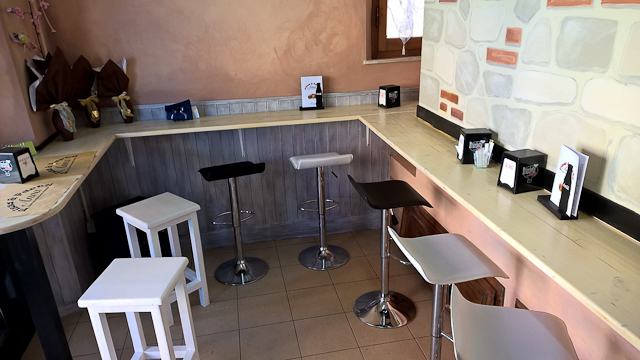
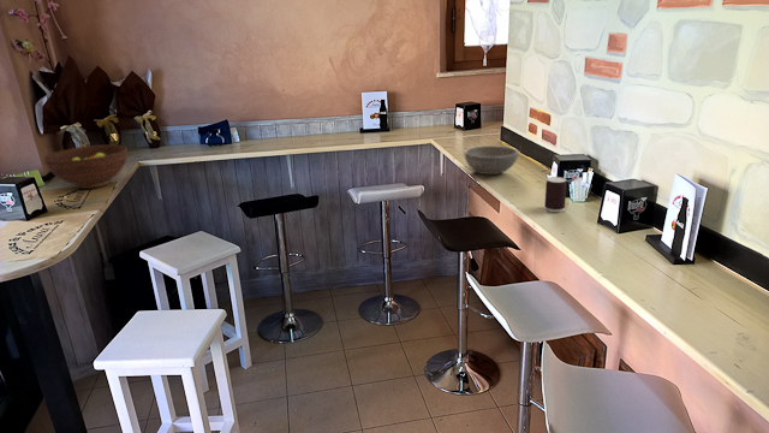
+ bowl [464,144,520,176]
+ beverage can [543,176,567,213]
+ fruit bowl [42,143,129,190]
